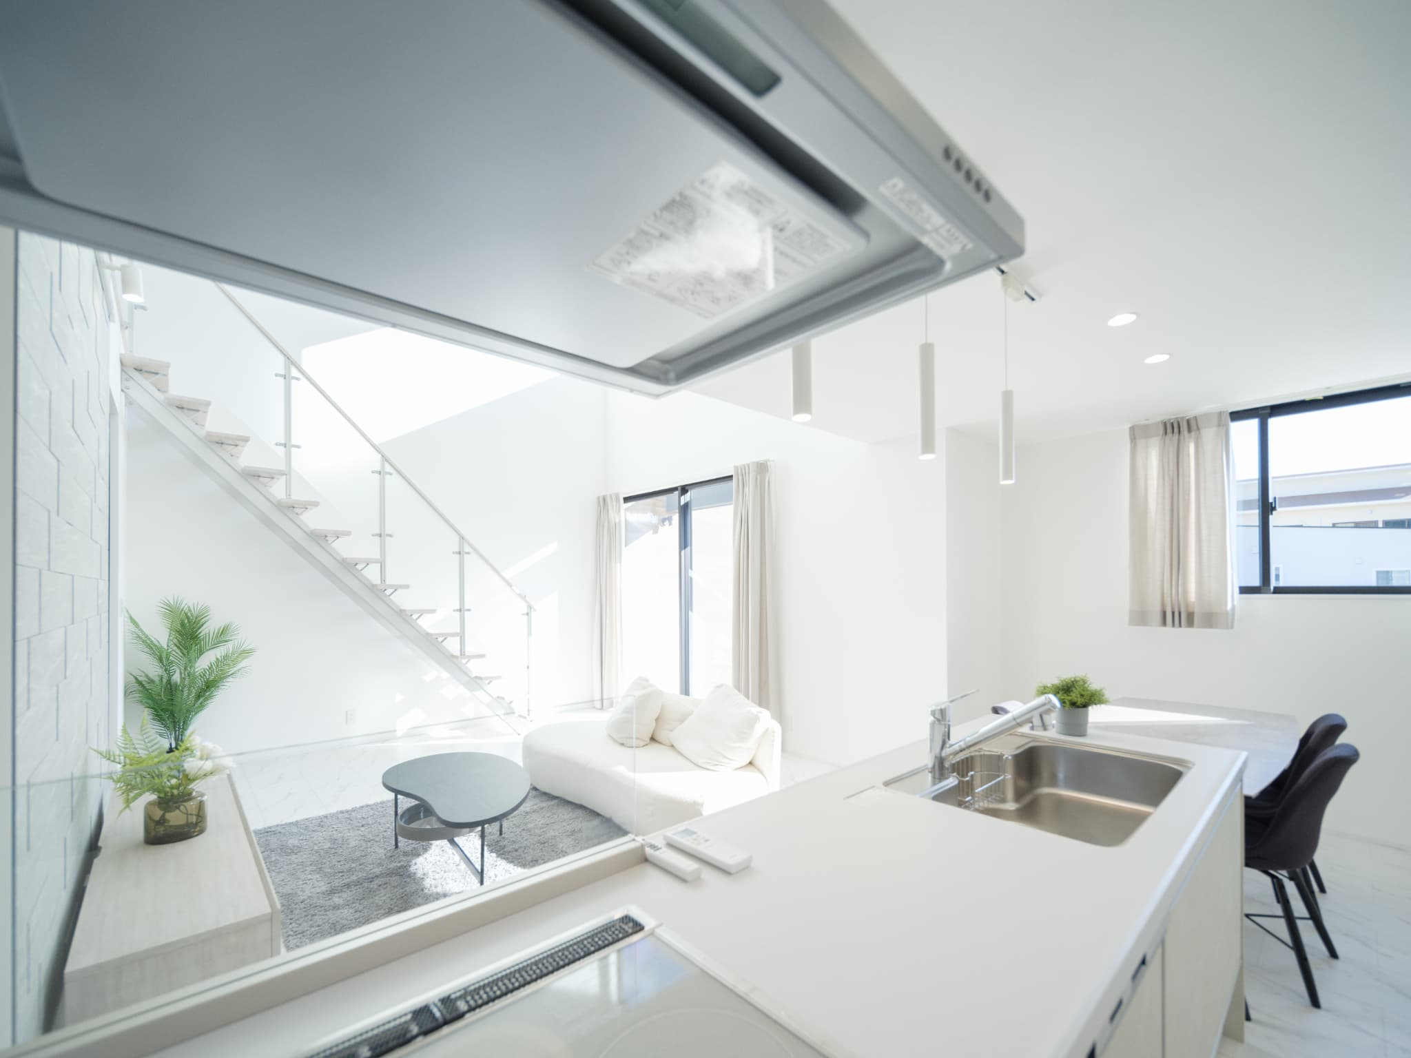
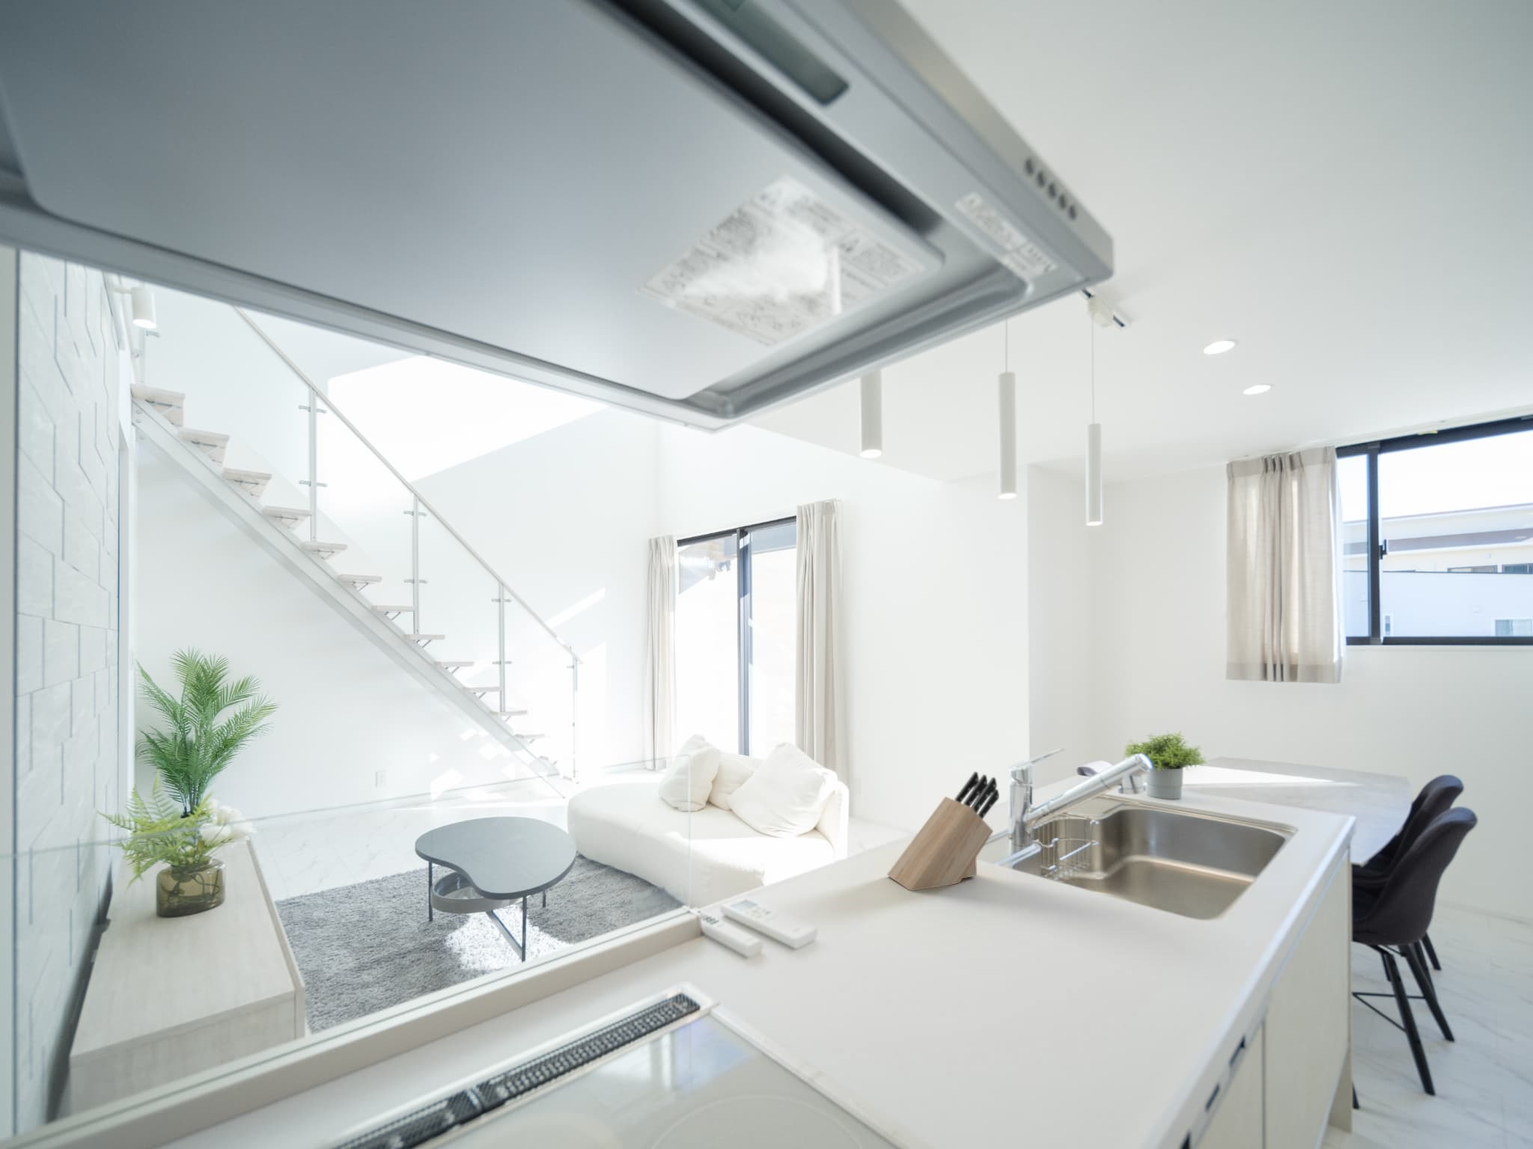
+ knife block [886,770,999,892]
